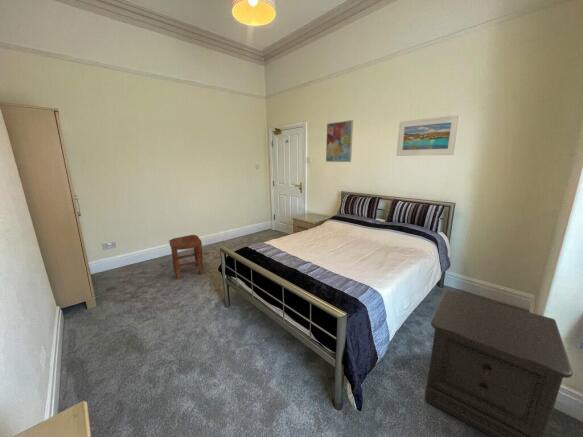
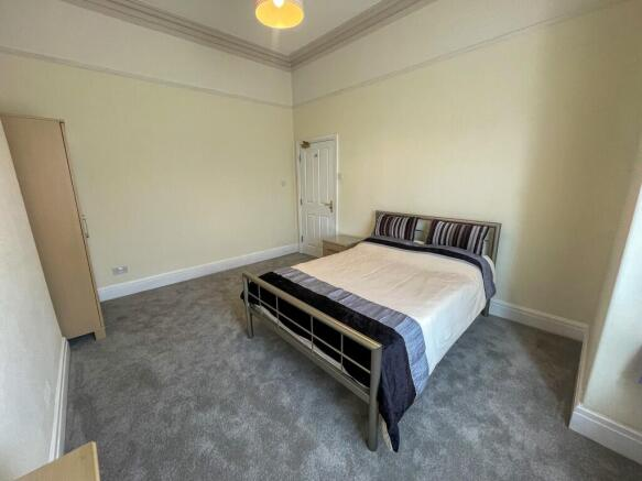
- stool [168,234,204,280]
- nightstand [423,288,574,437]
- wall art [325,119,354,163]
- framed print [396,114,461,157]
